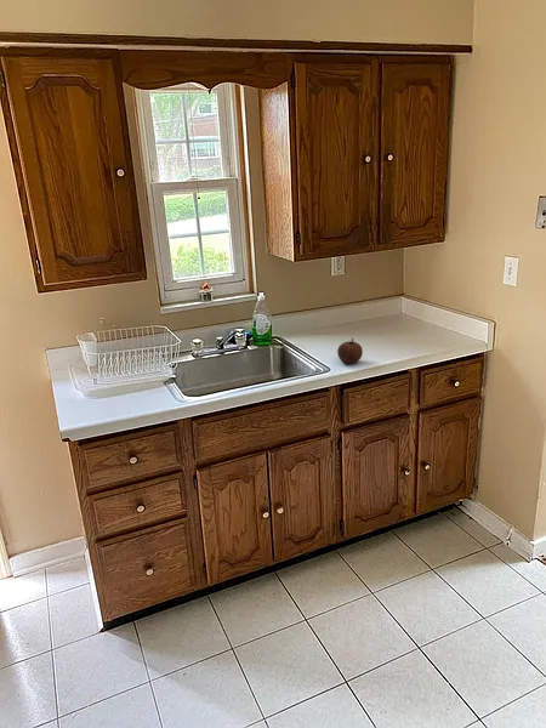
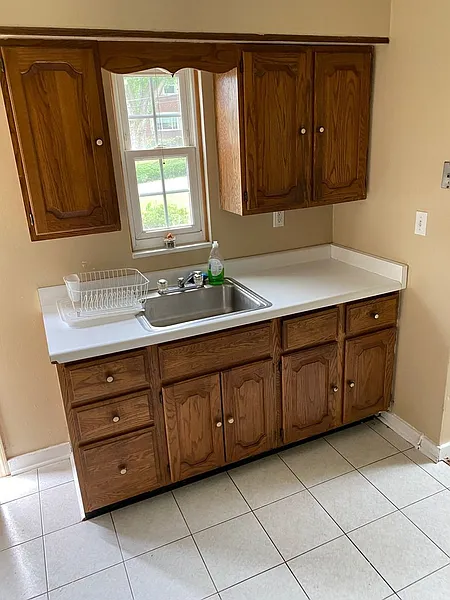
- fruit [336,337,364,365]
